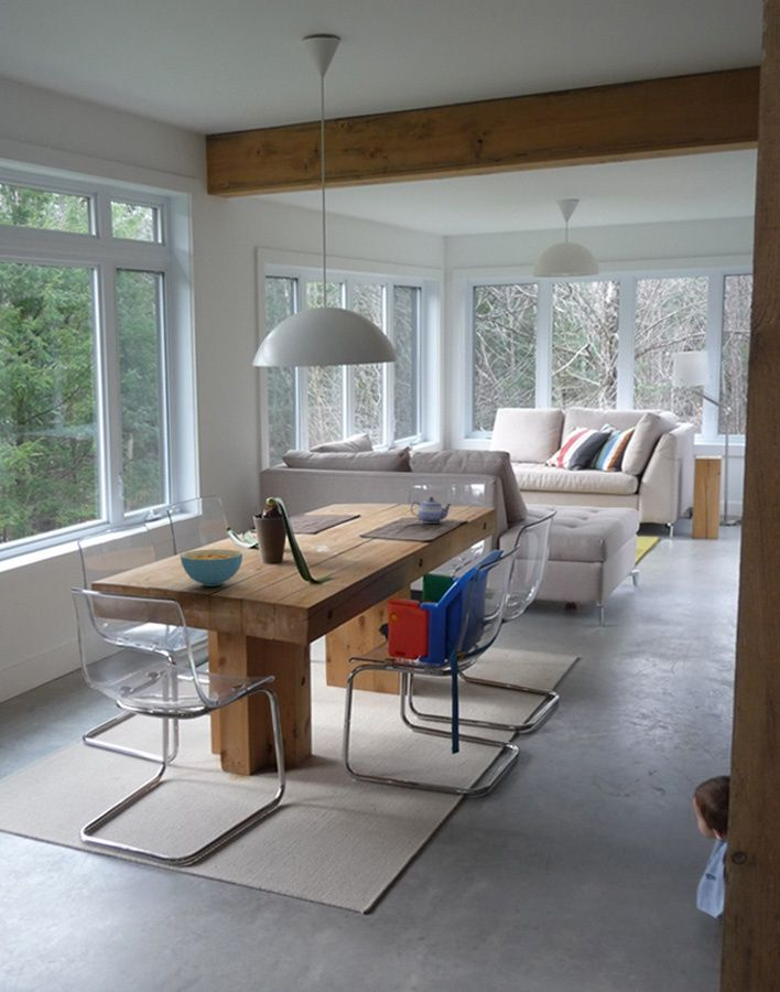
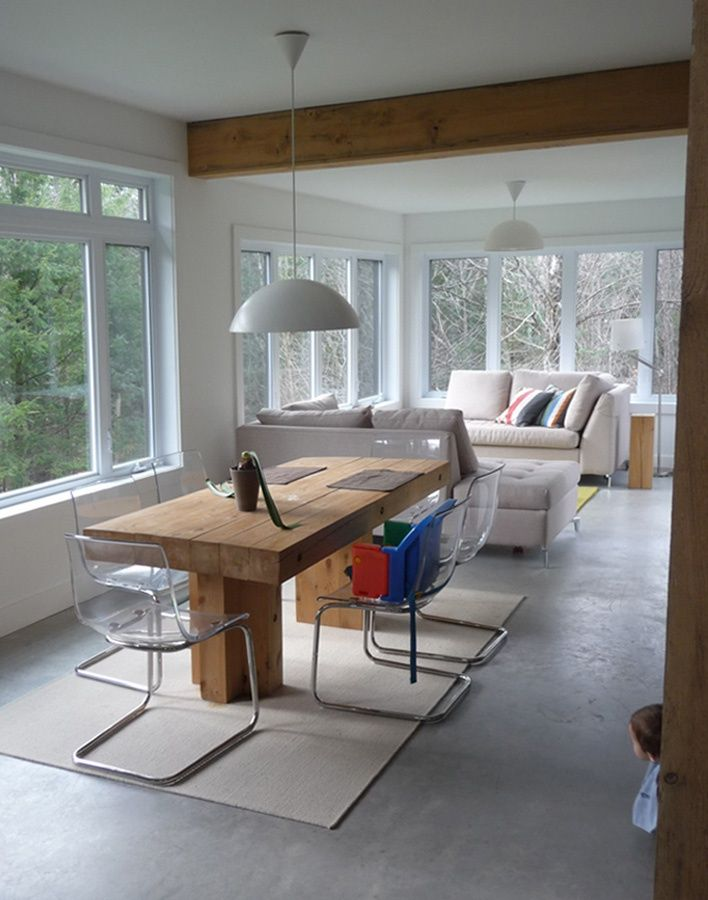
- teapot [410,496,453,525]
- cereal bowl [178,548,243,587]
